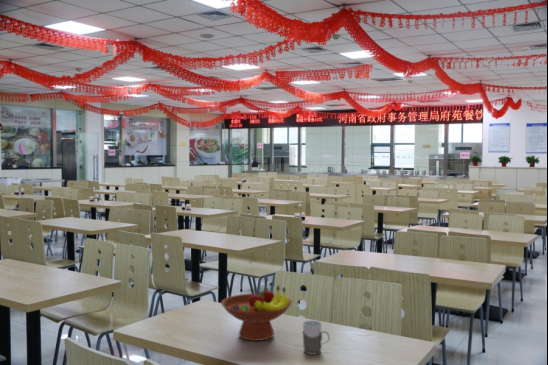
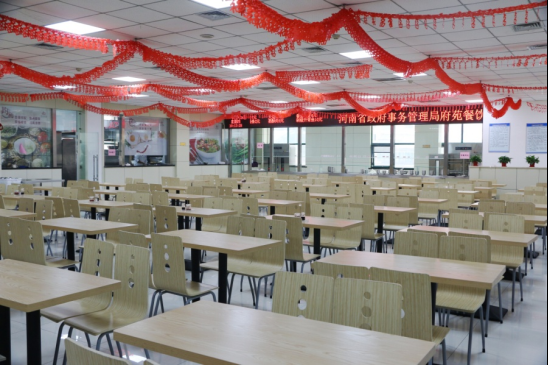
- fruit bowl [220,285,293,342]
- mug [302,320,331,356]
